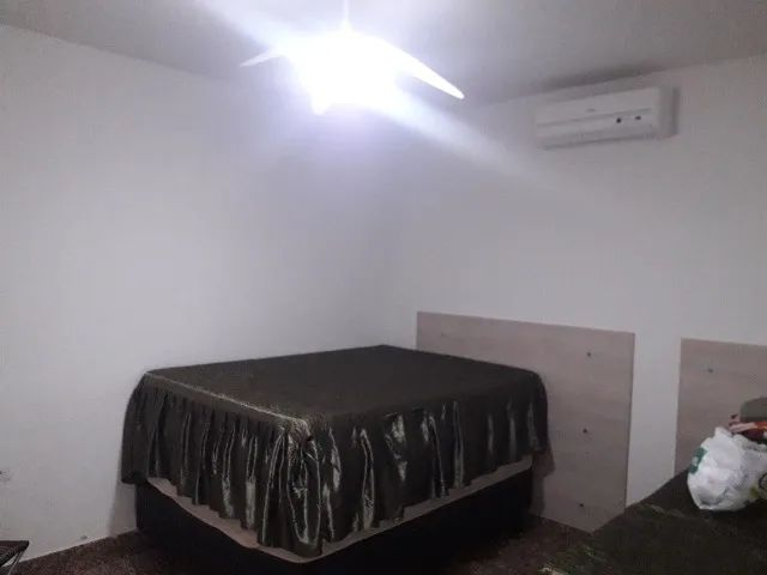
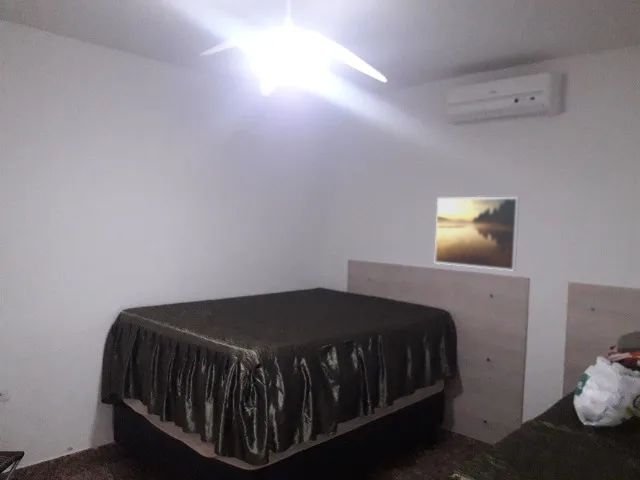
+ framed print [434,196,520,272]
